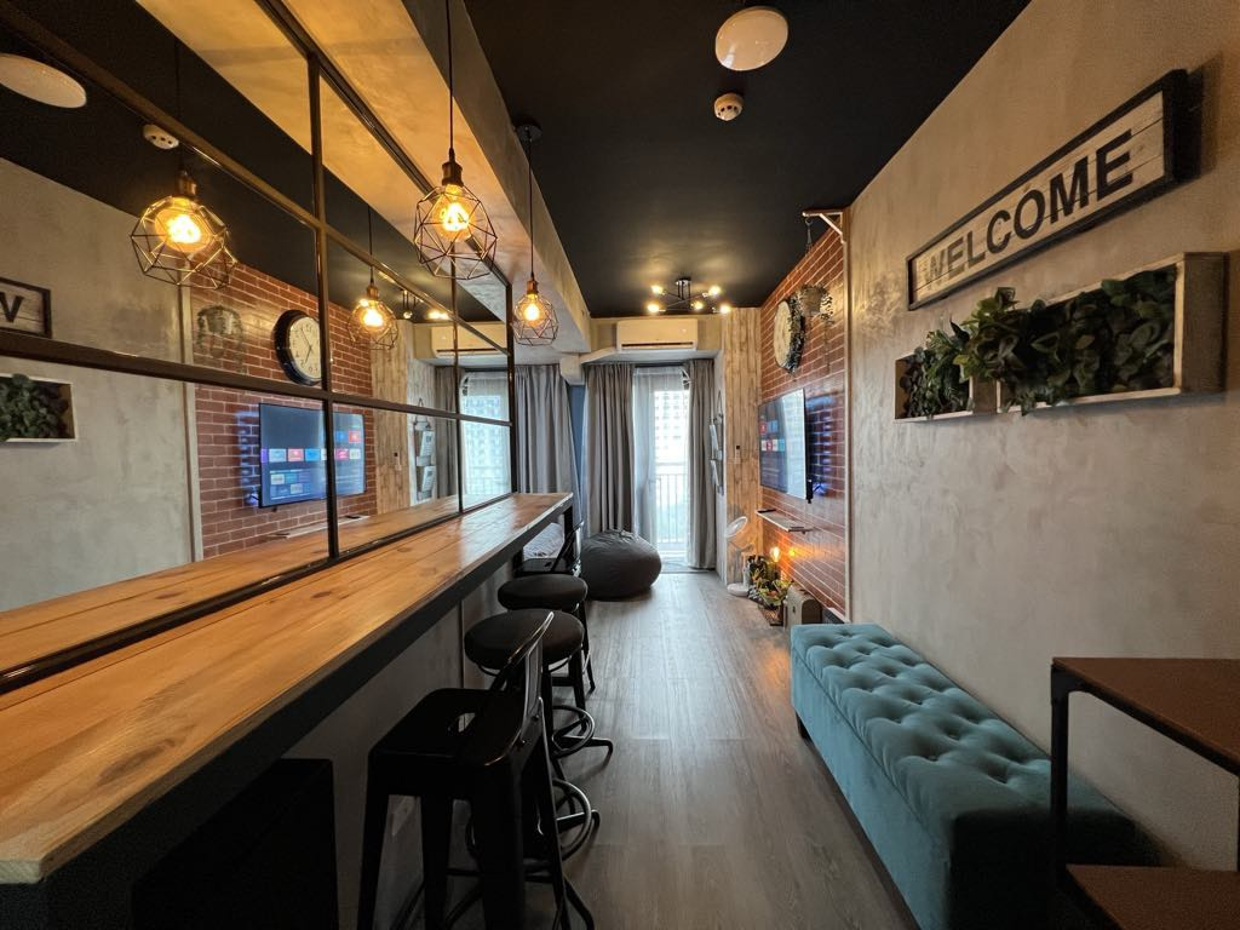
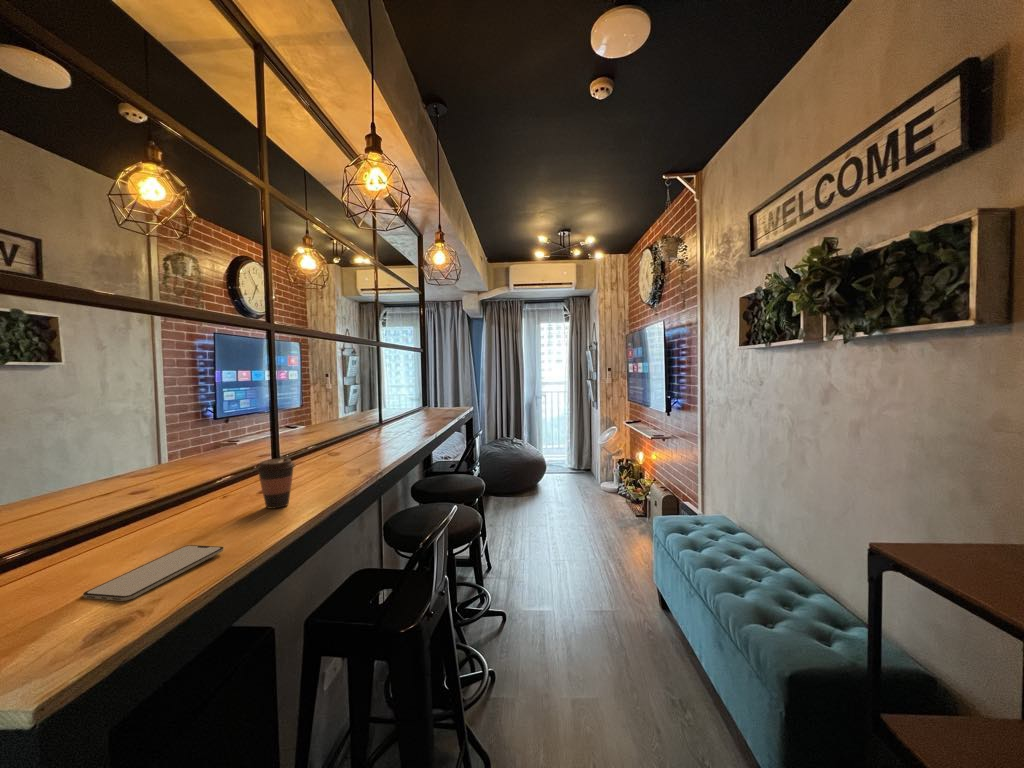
+ coffee cup [255,457,297,509]
+ smartphone [82,544,225,602]
